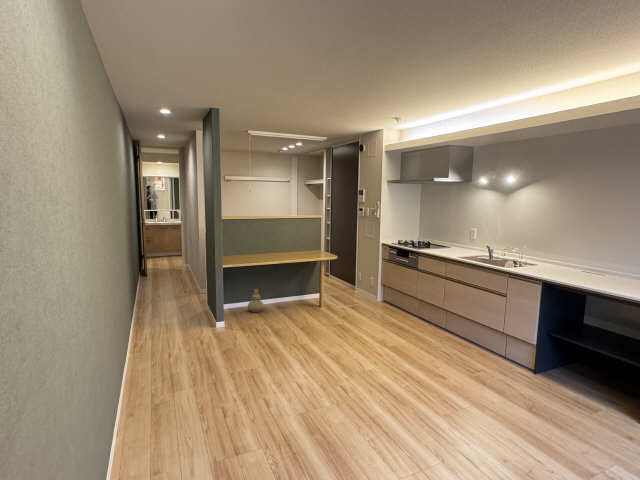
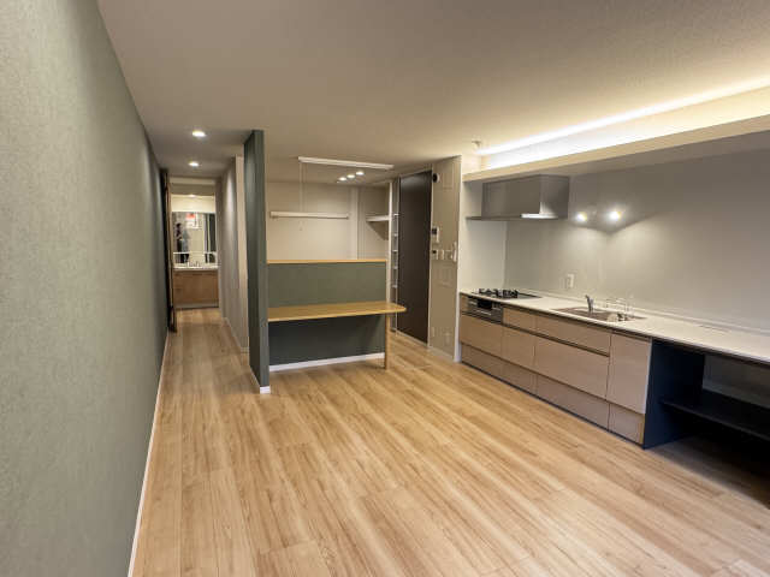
- vase [247,288,265,313]
